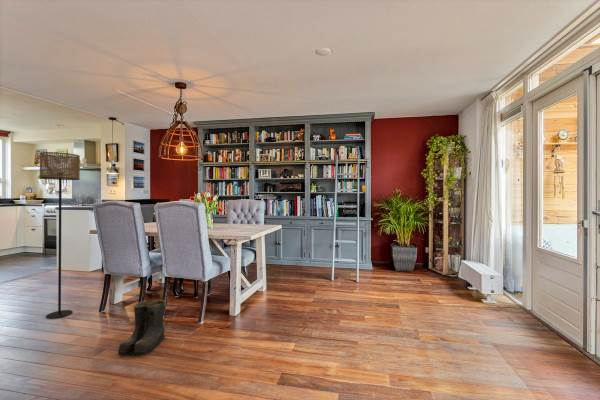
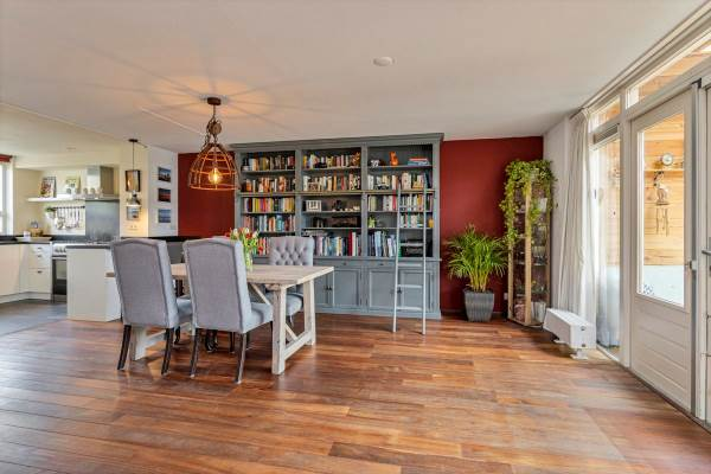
- boots [116,299,166,356]
- floor lamp [39,151,81,319]
